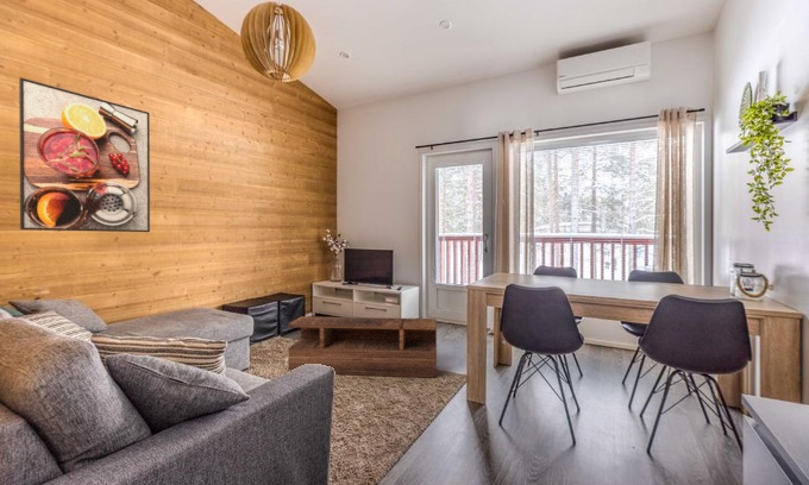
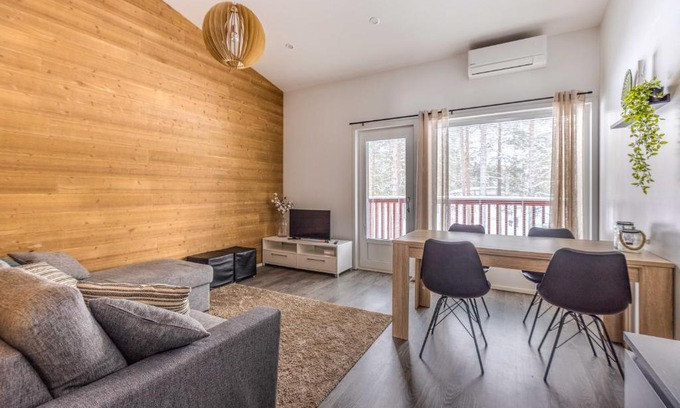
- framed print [18,77,151,233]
- coffee table [287,315,438,378]
